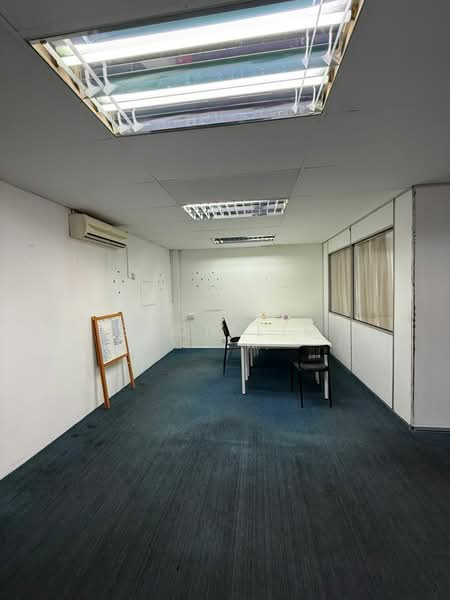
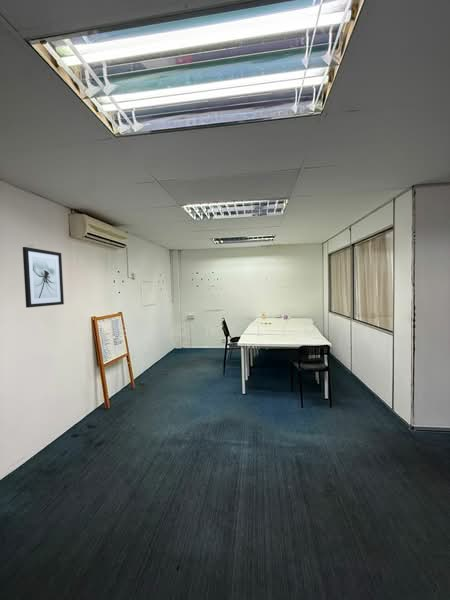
+ wall art [22,246,65,309]
